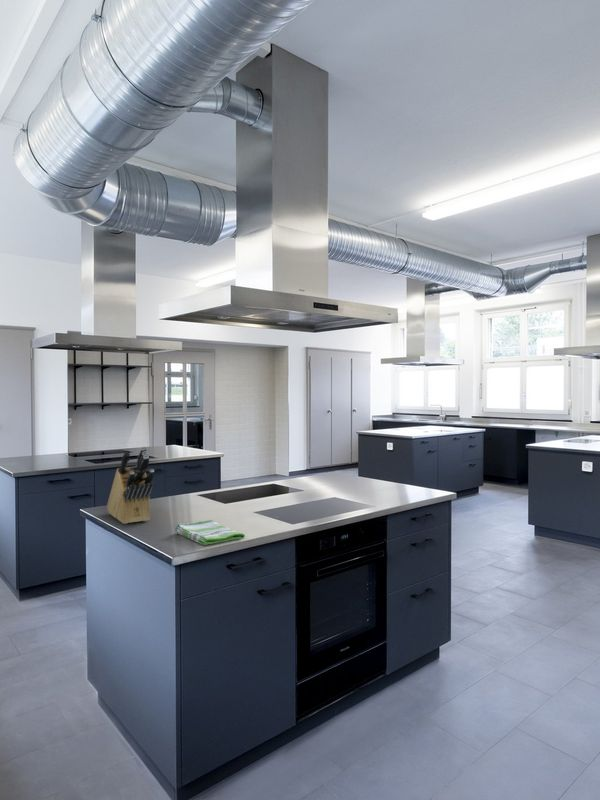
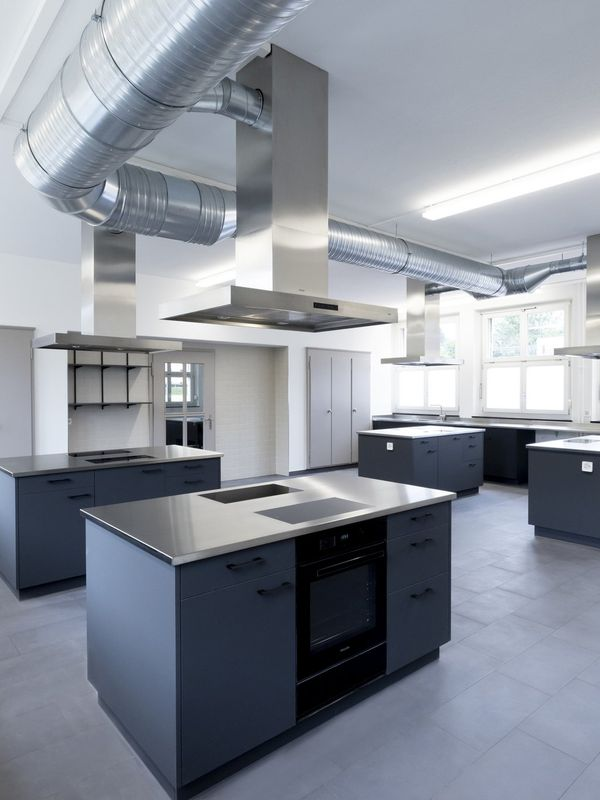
- dish towel [174,519,246,546]
- knife block [106,446,156,525]
